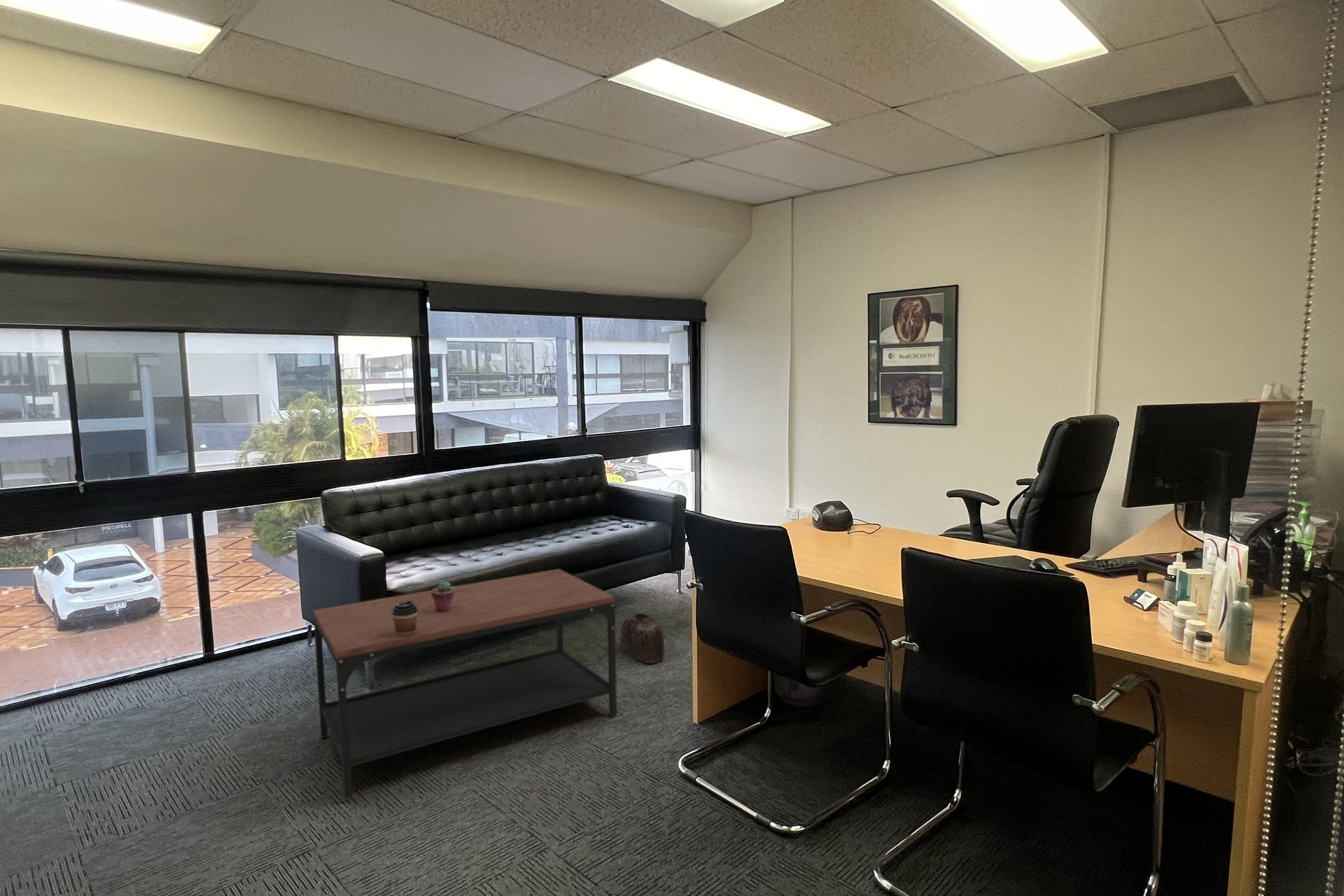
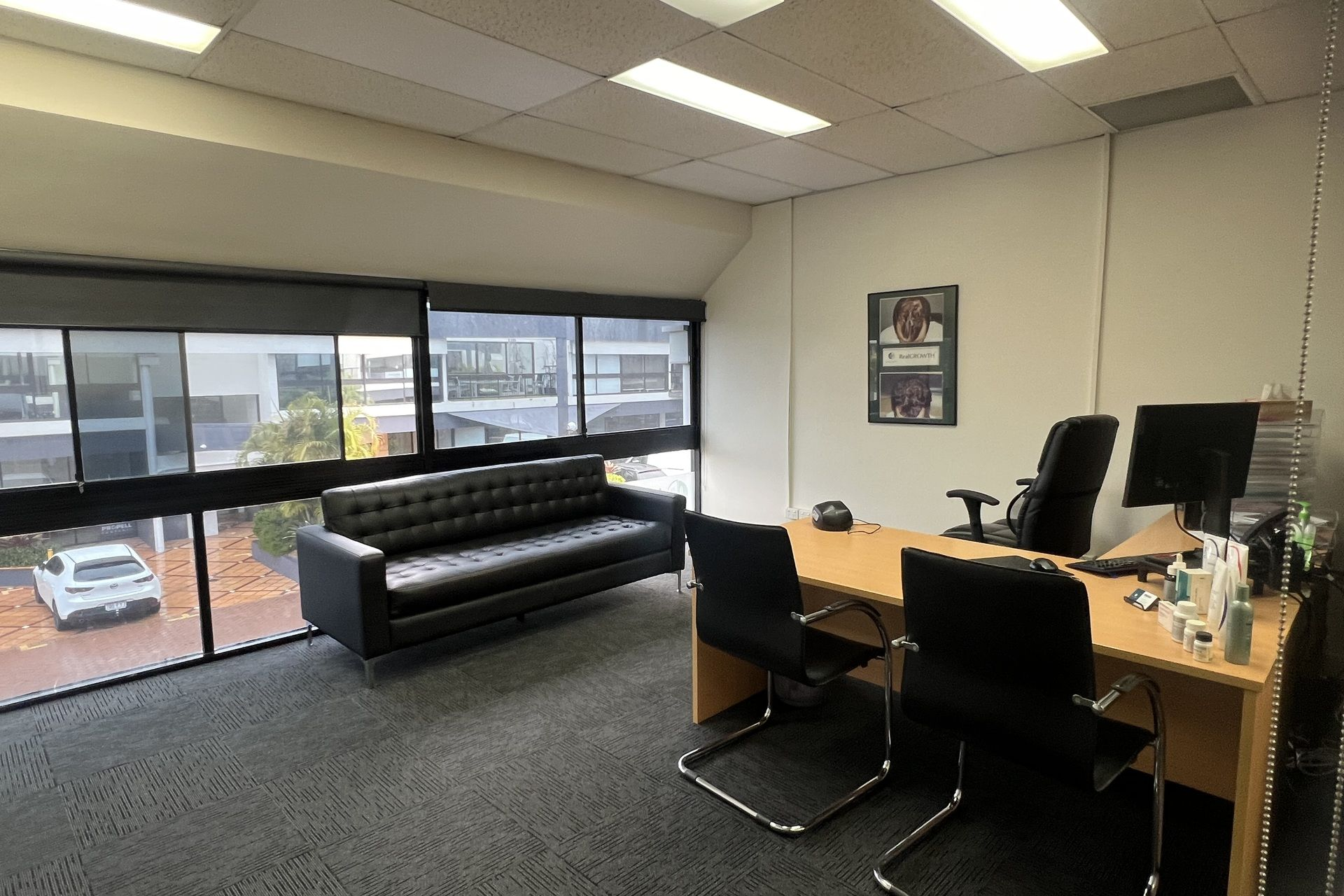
- bag [619,612,665,664]
- coffee table [312,568,617,800]
- coffee cup [391,600,418,637]
- potted succulent [431,580,454,612]
